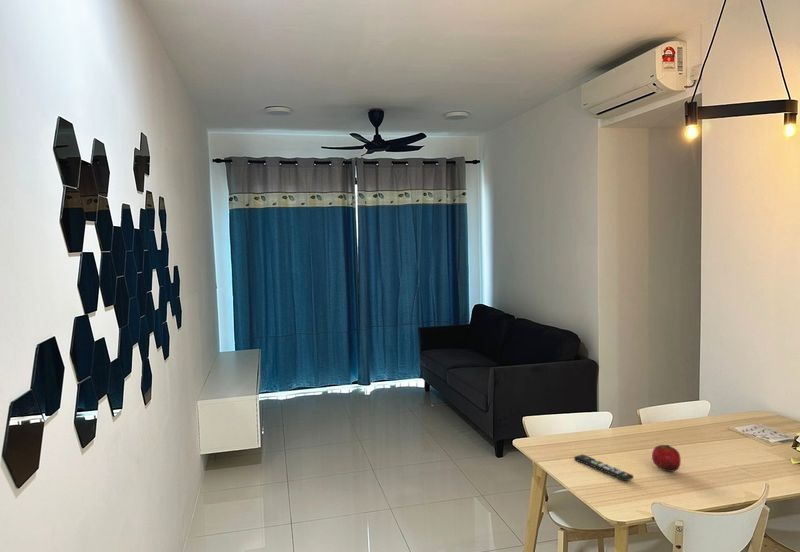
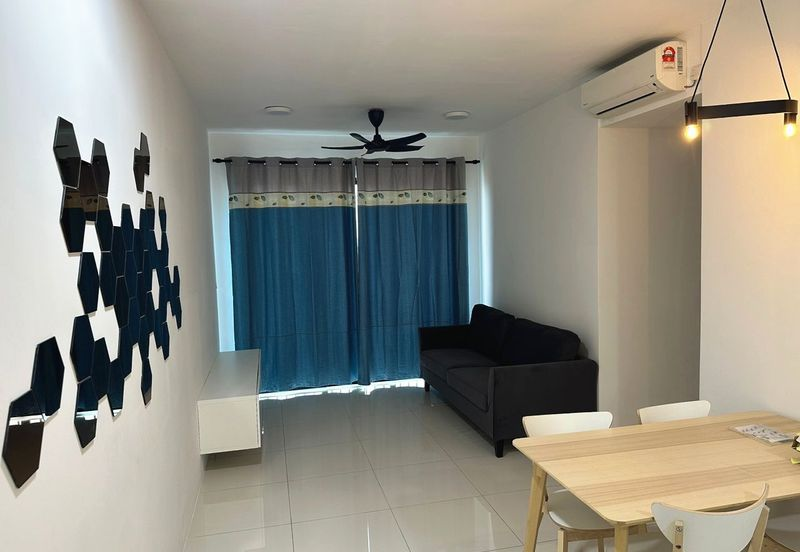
- fruit [651,444,682,473]
- remote control [573,453,635,482]
